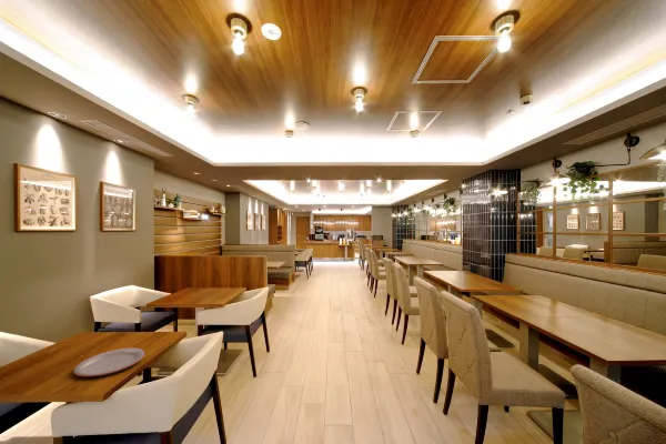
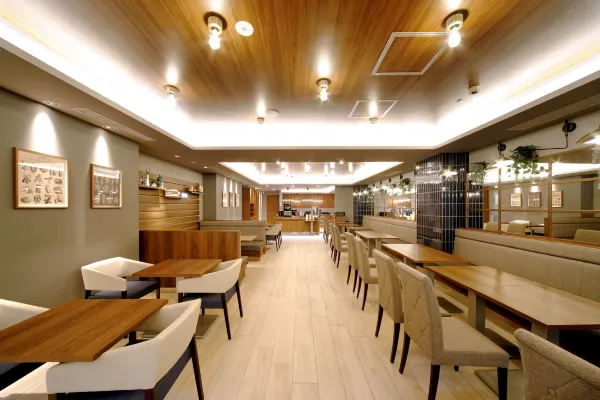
- plate [72,346,147,377]
